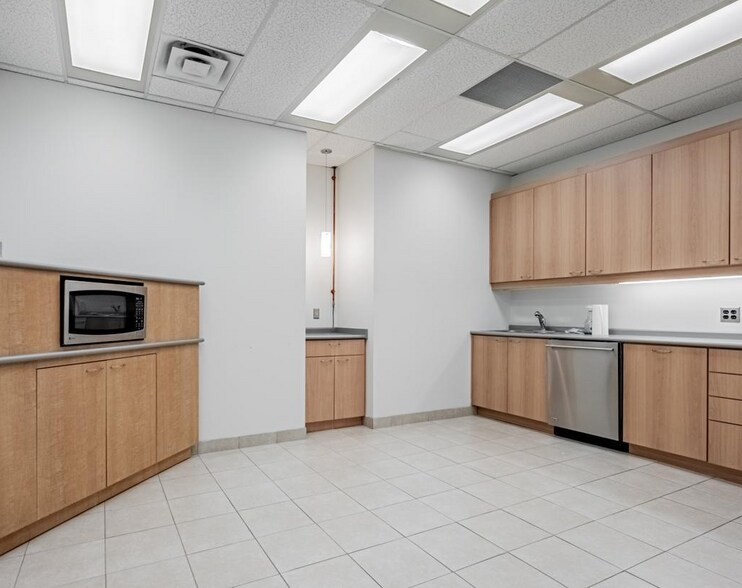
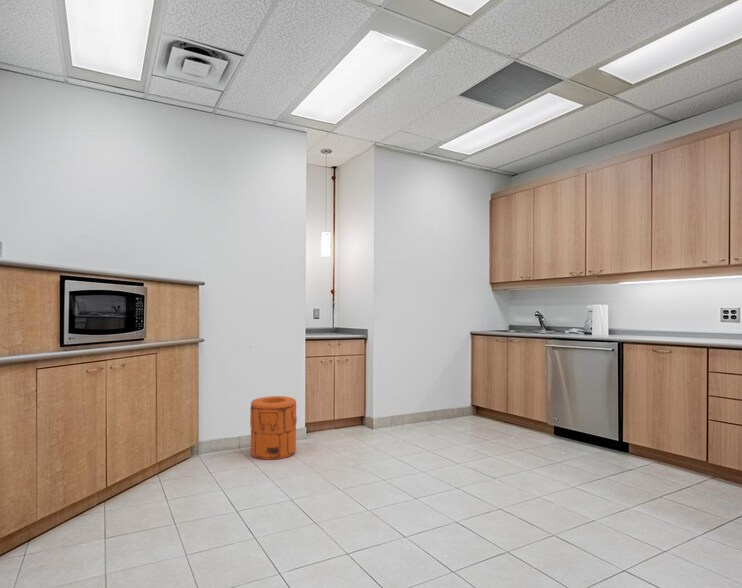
+ trash can [249,395,298,461]
